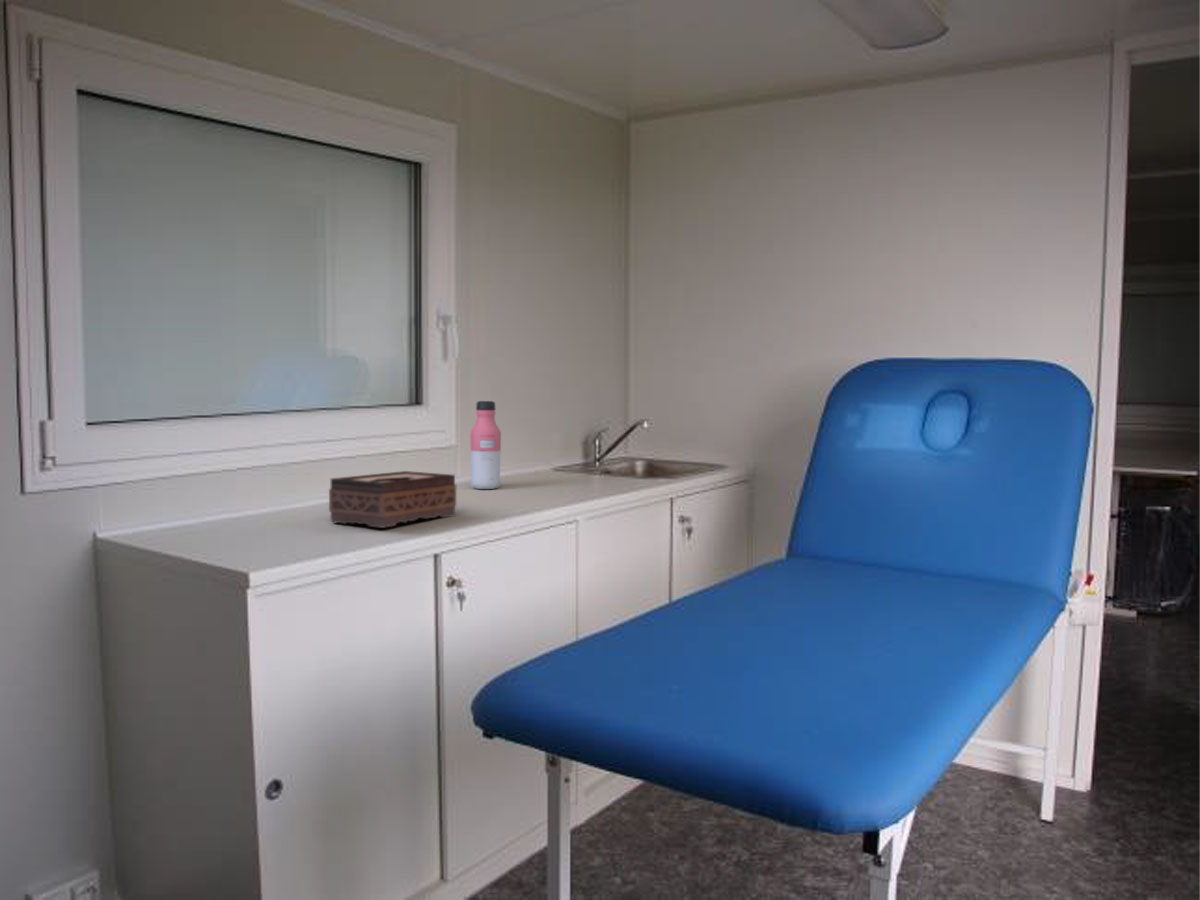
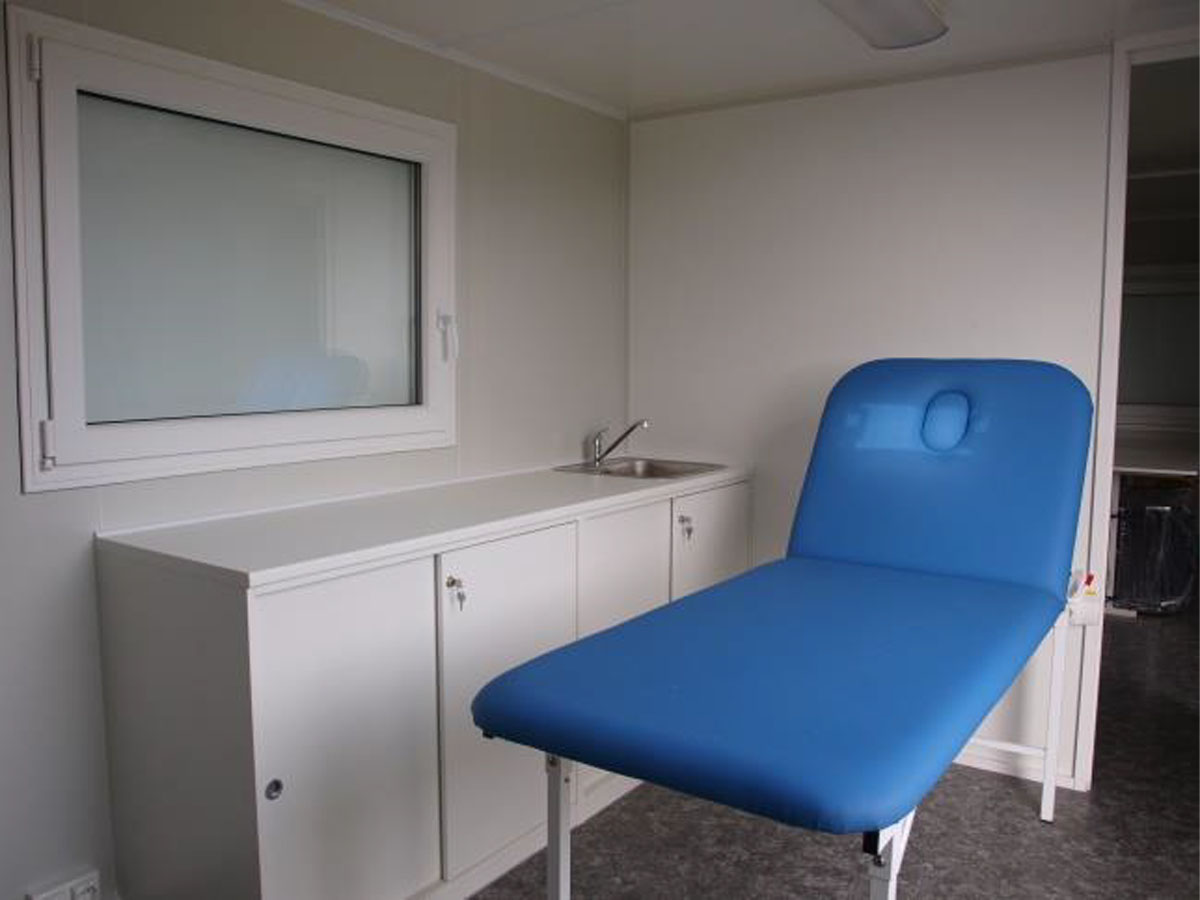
- water bottle [469,400,502,490]
- tissue box [328,470,457,529]
